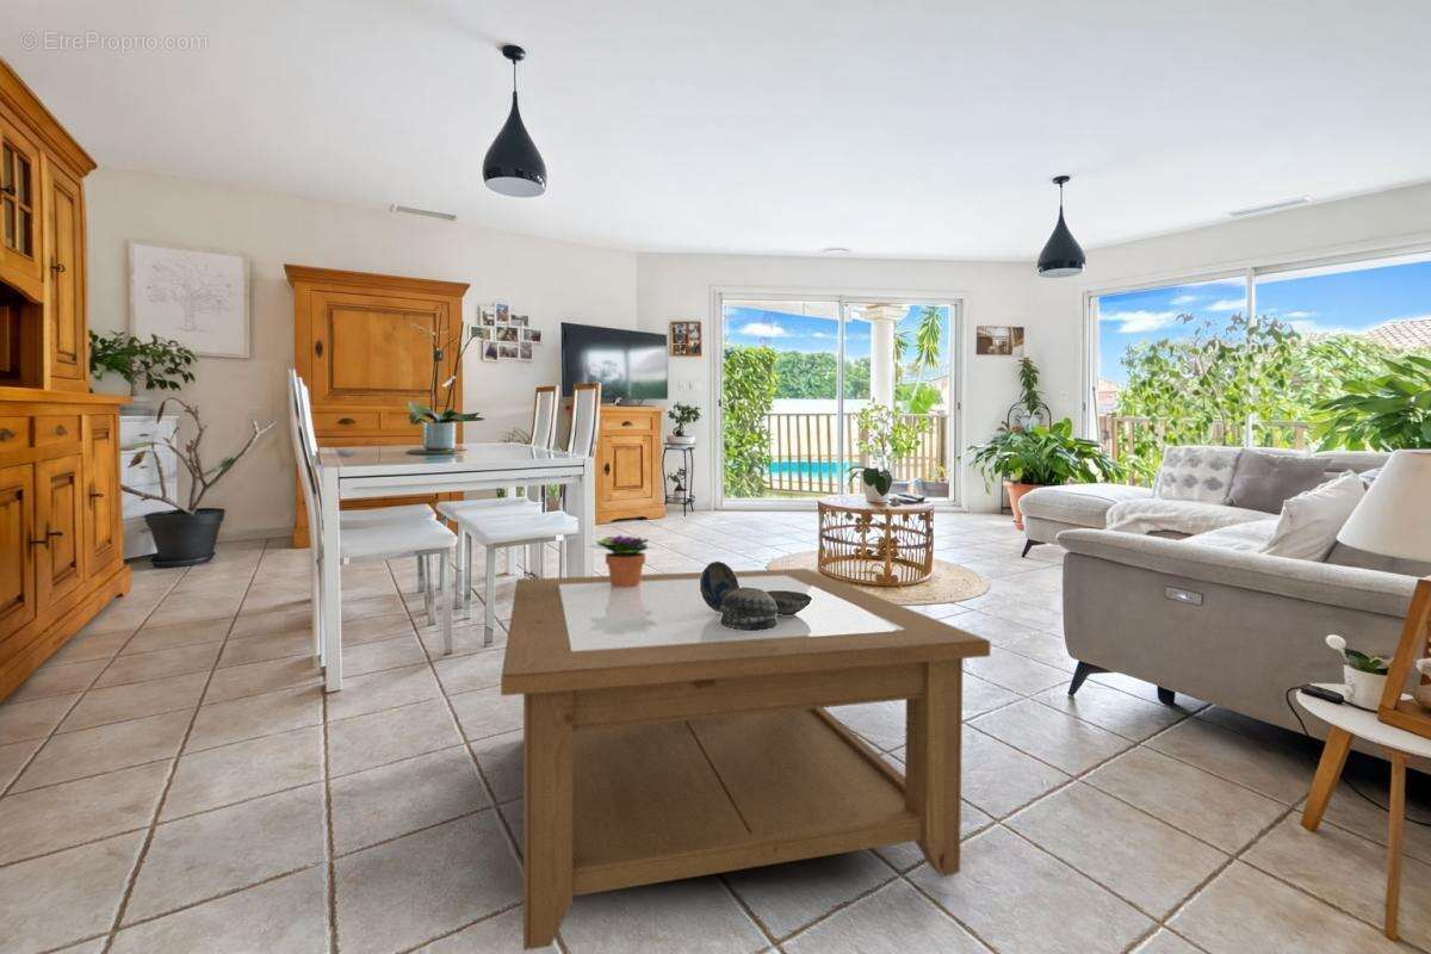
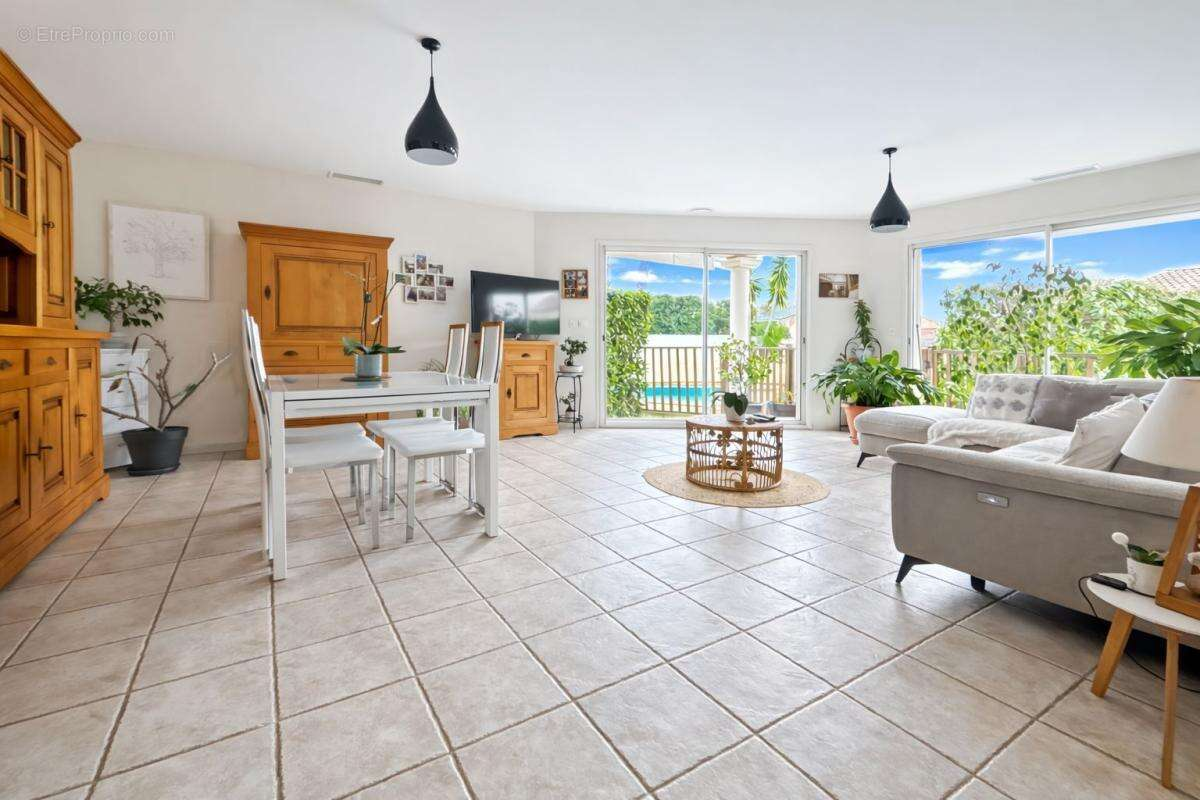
- decorative bowl [700,560,813,631]
- coffee table [500,568,991,952]
- potted flower [589,534,658,588]
